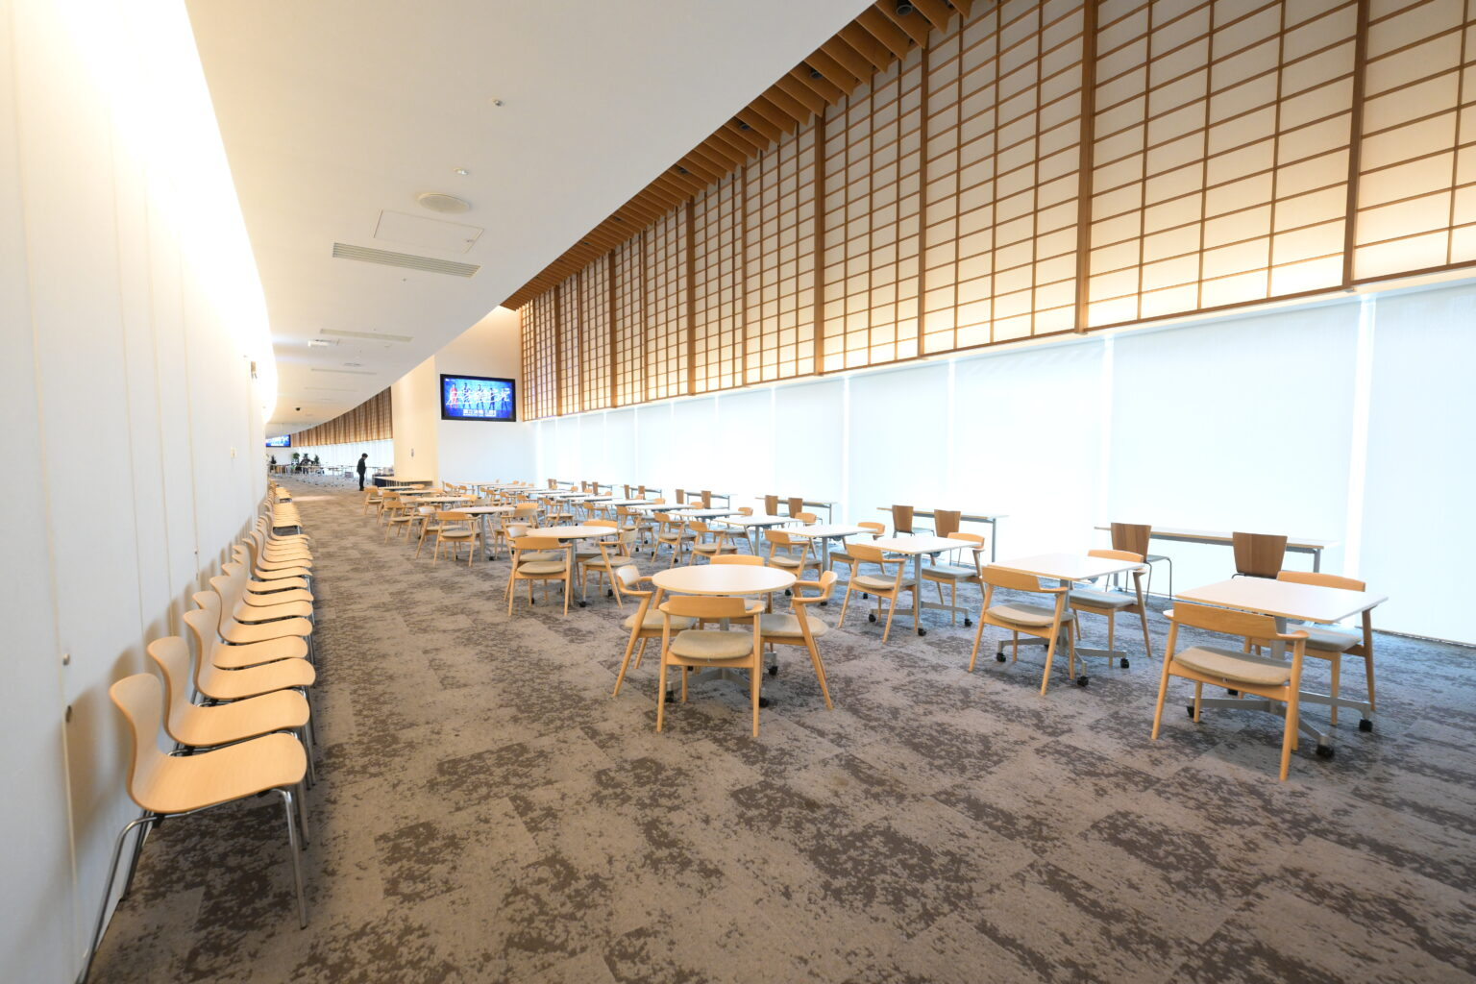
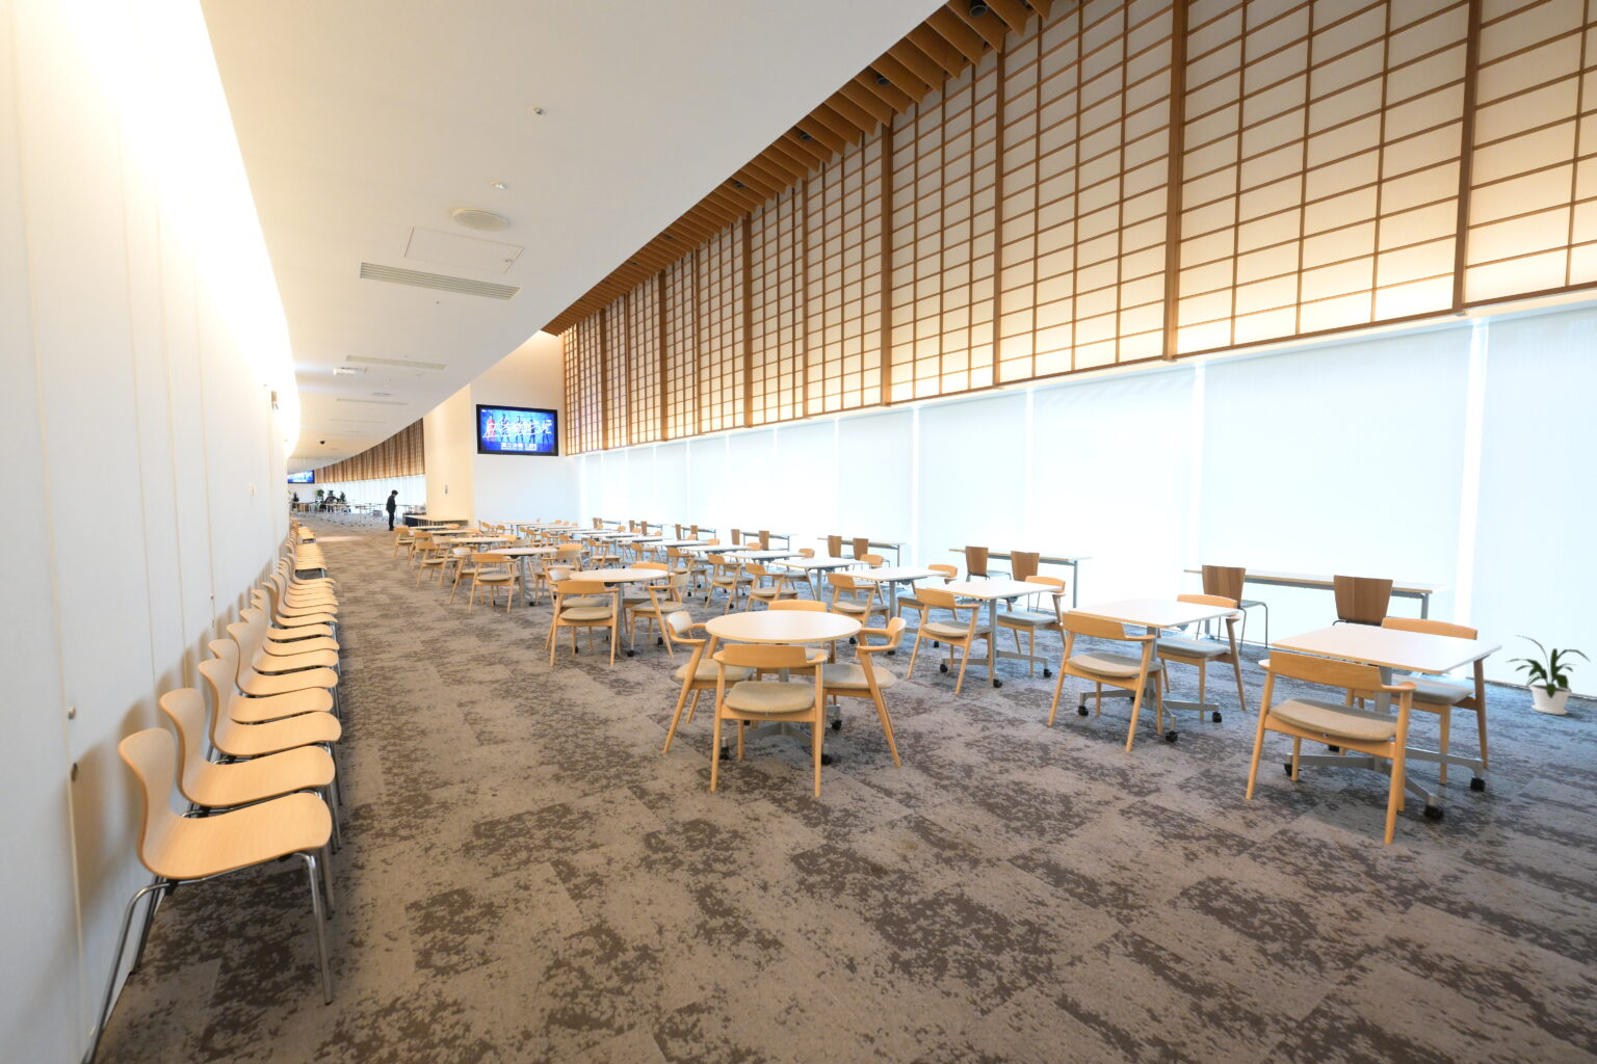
+ house plant [1507,634,1592,716]
